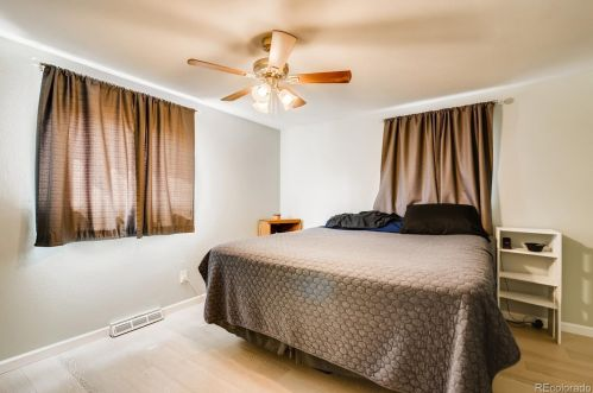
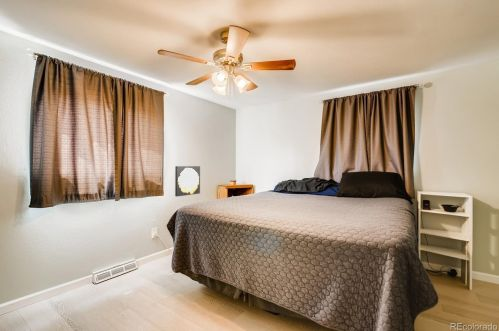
+ wall art [174,165,201,197]
